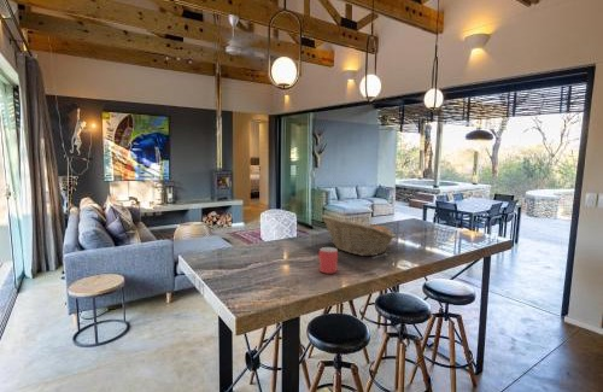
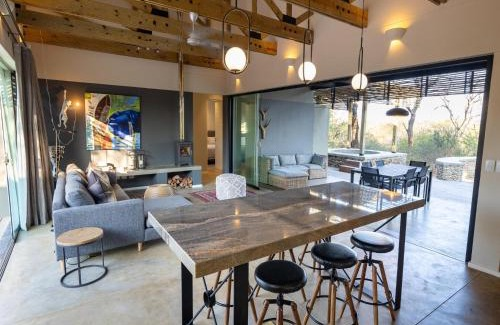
- mug [317,246,339,275]
- fruit basket [320,213,397,257]
